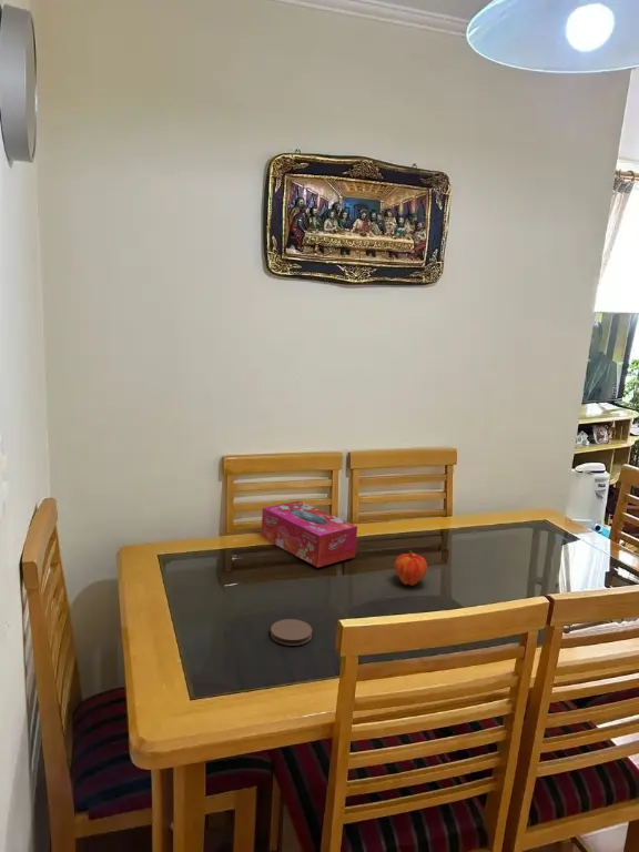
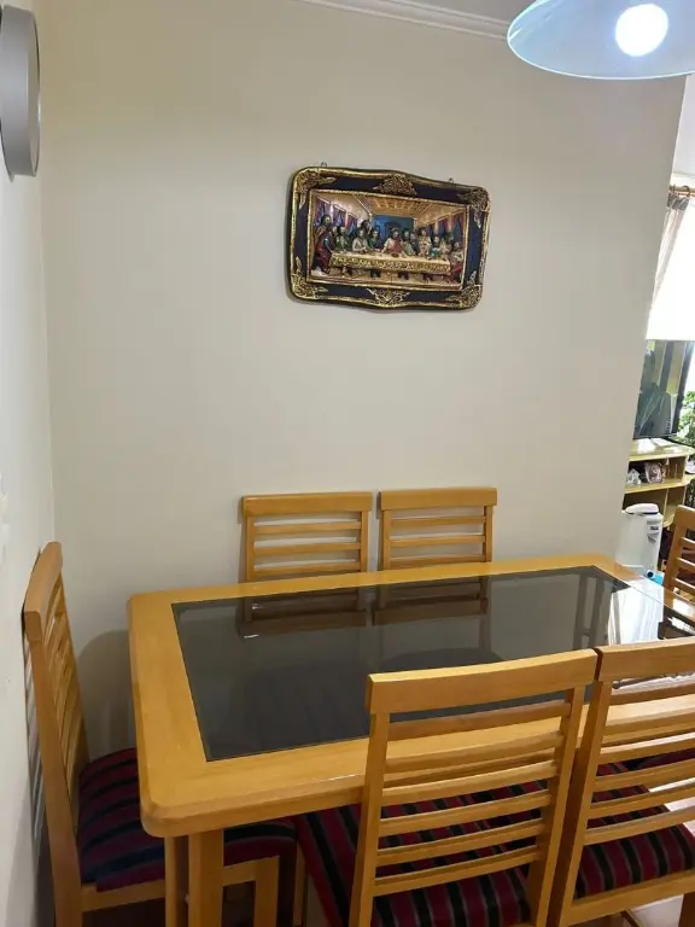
- tissue box [261,500,358,568]
- coaster [270,618,313,647]
- fruit [394,550,428,587]
